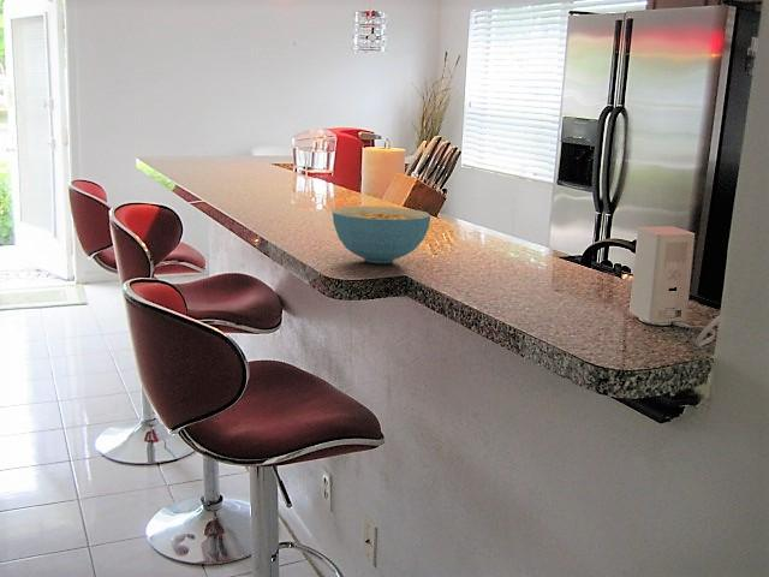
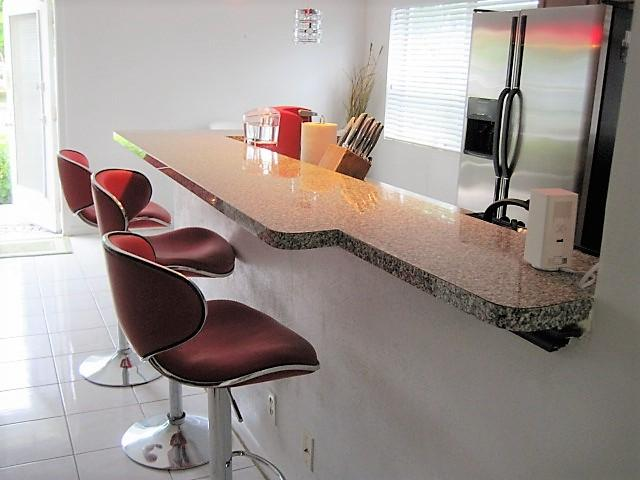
- cereal bowl [332,206,431,264]
